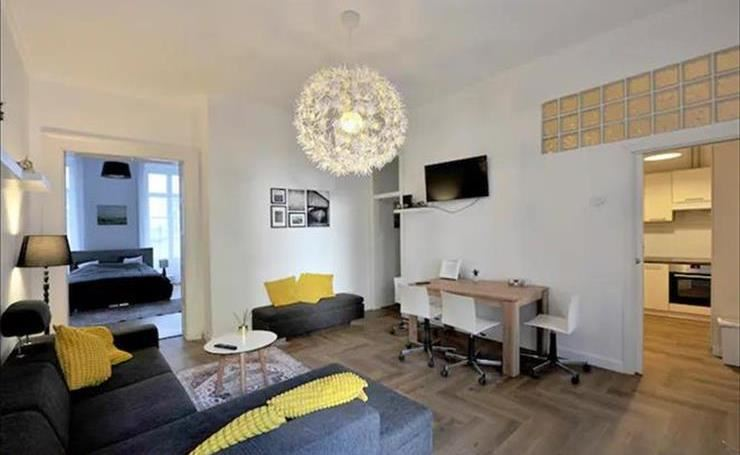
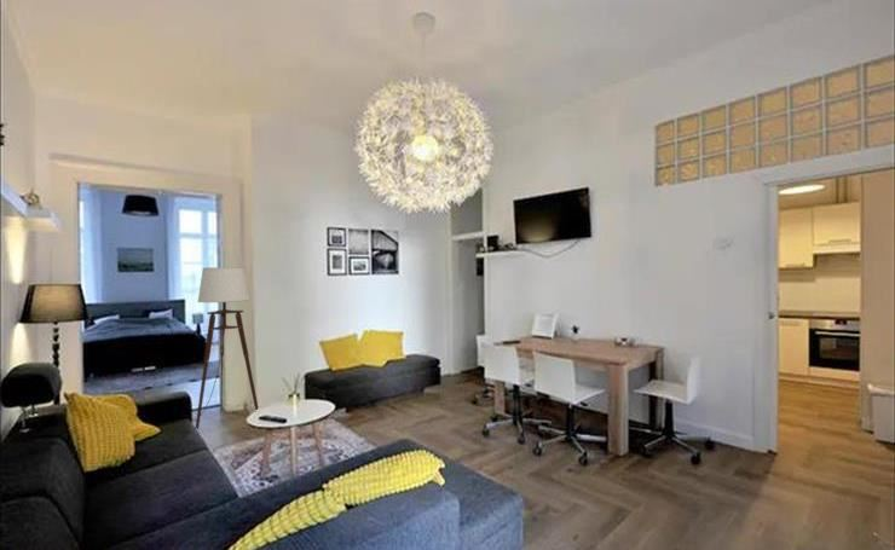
+ floor lamp [192,266,260,430]
